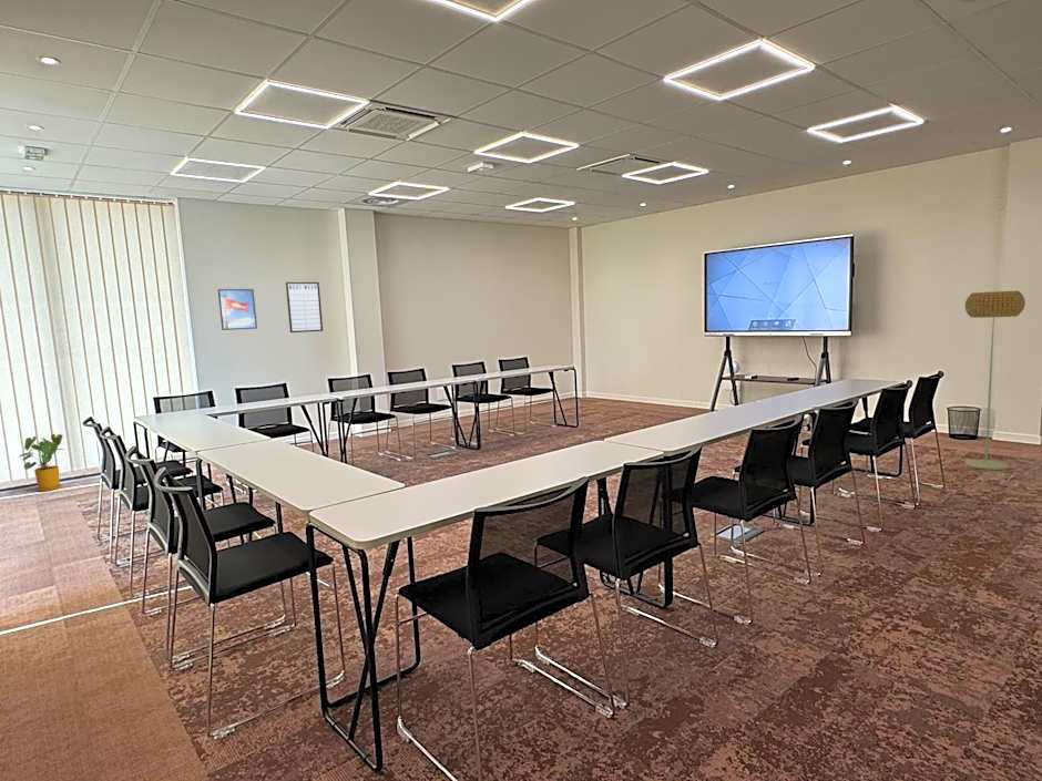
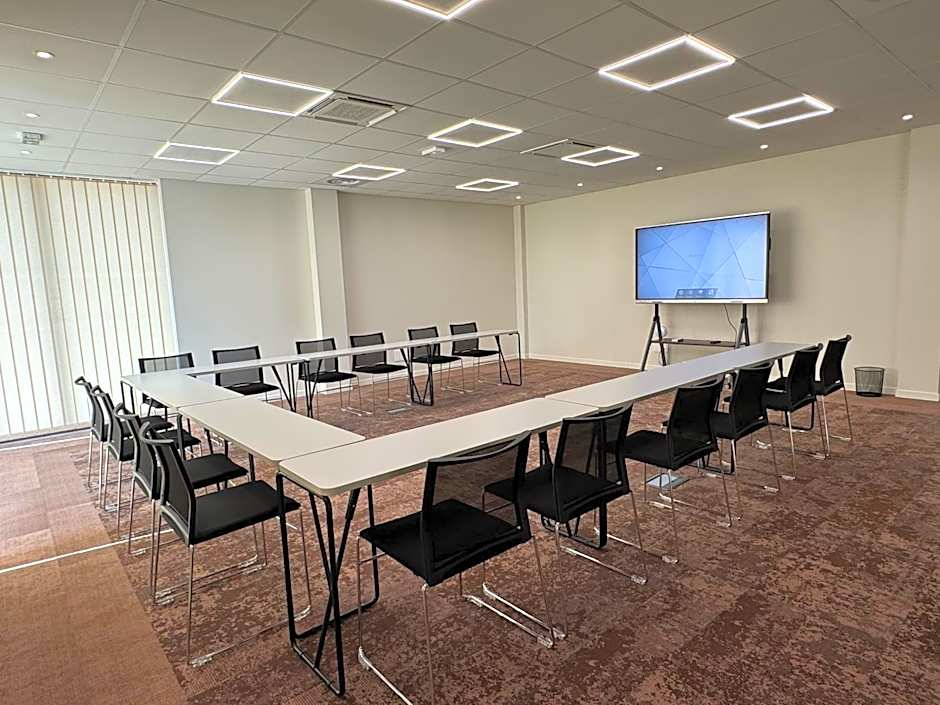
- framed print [217,288,258,331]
- writing board [285,281,324,333]
- house plant [19,433,64,492]
- floor lamp [963,290,1026,471]
